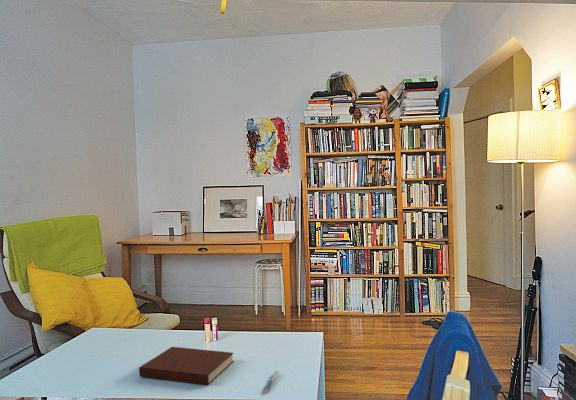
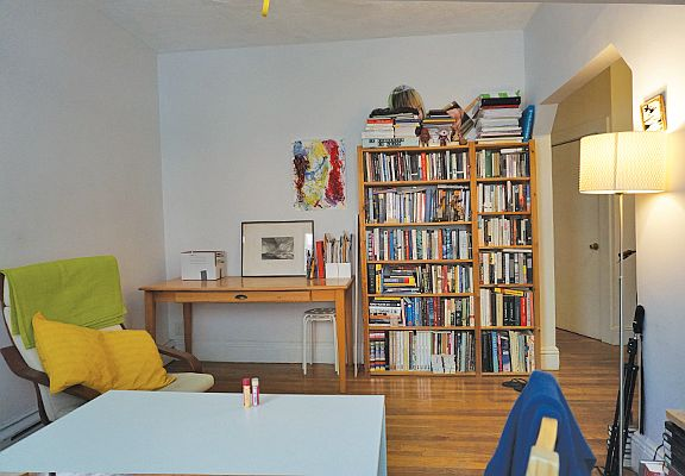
- notebook [138,346,235,386]
- pen [261,370,280,394]
